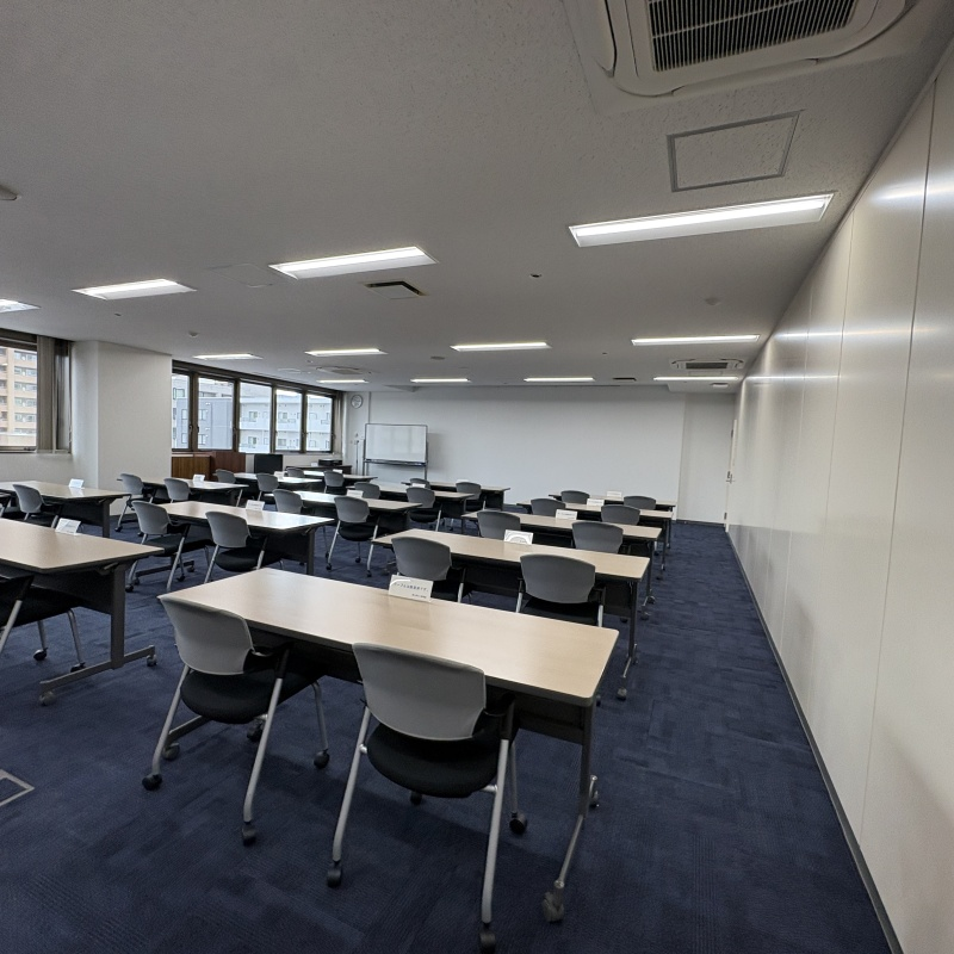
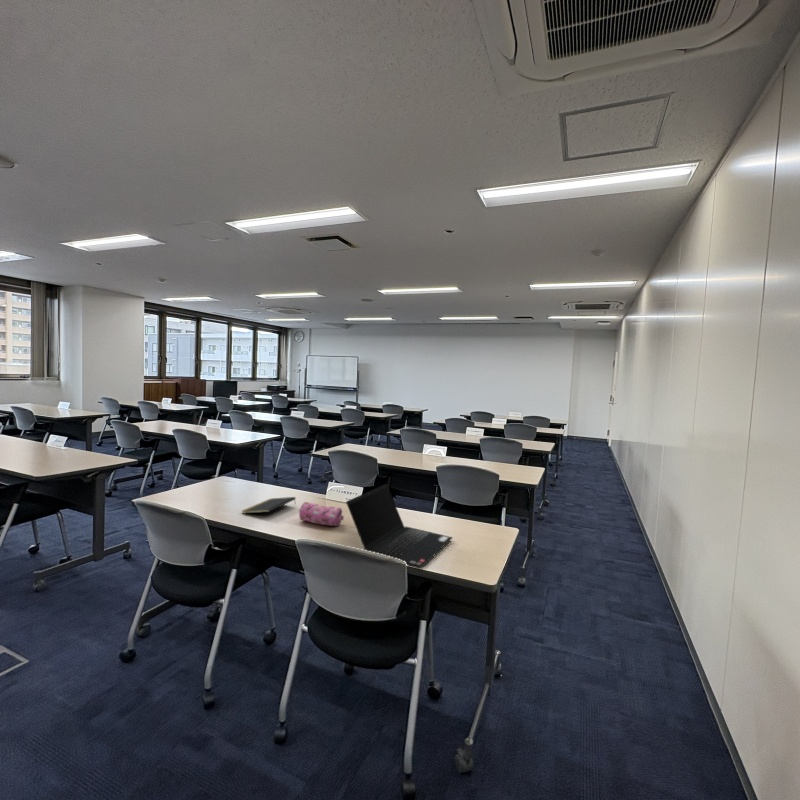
+ notepad [241,496,297,515]
+ laptop computer [345,483,454,569]
+ pencil case [298,501,344,527]
